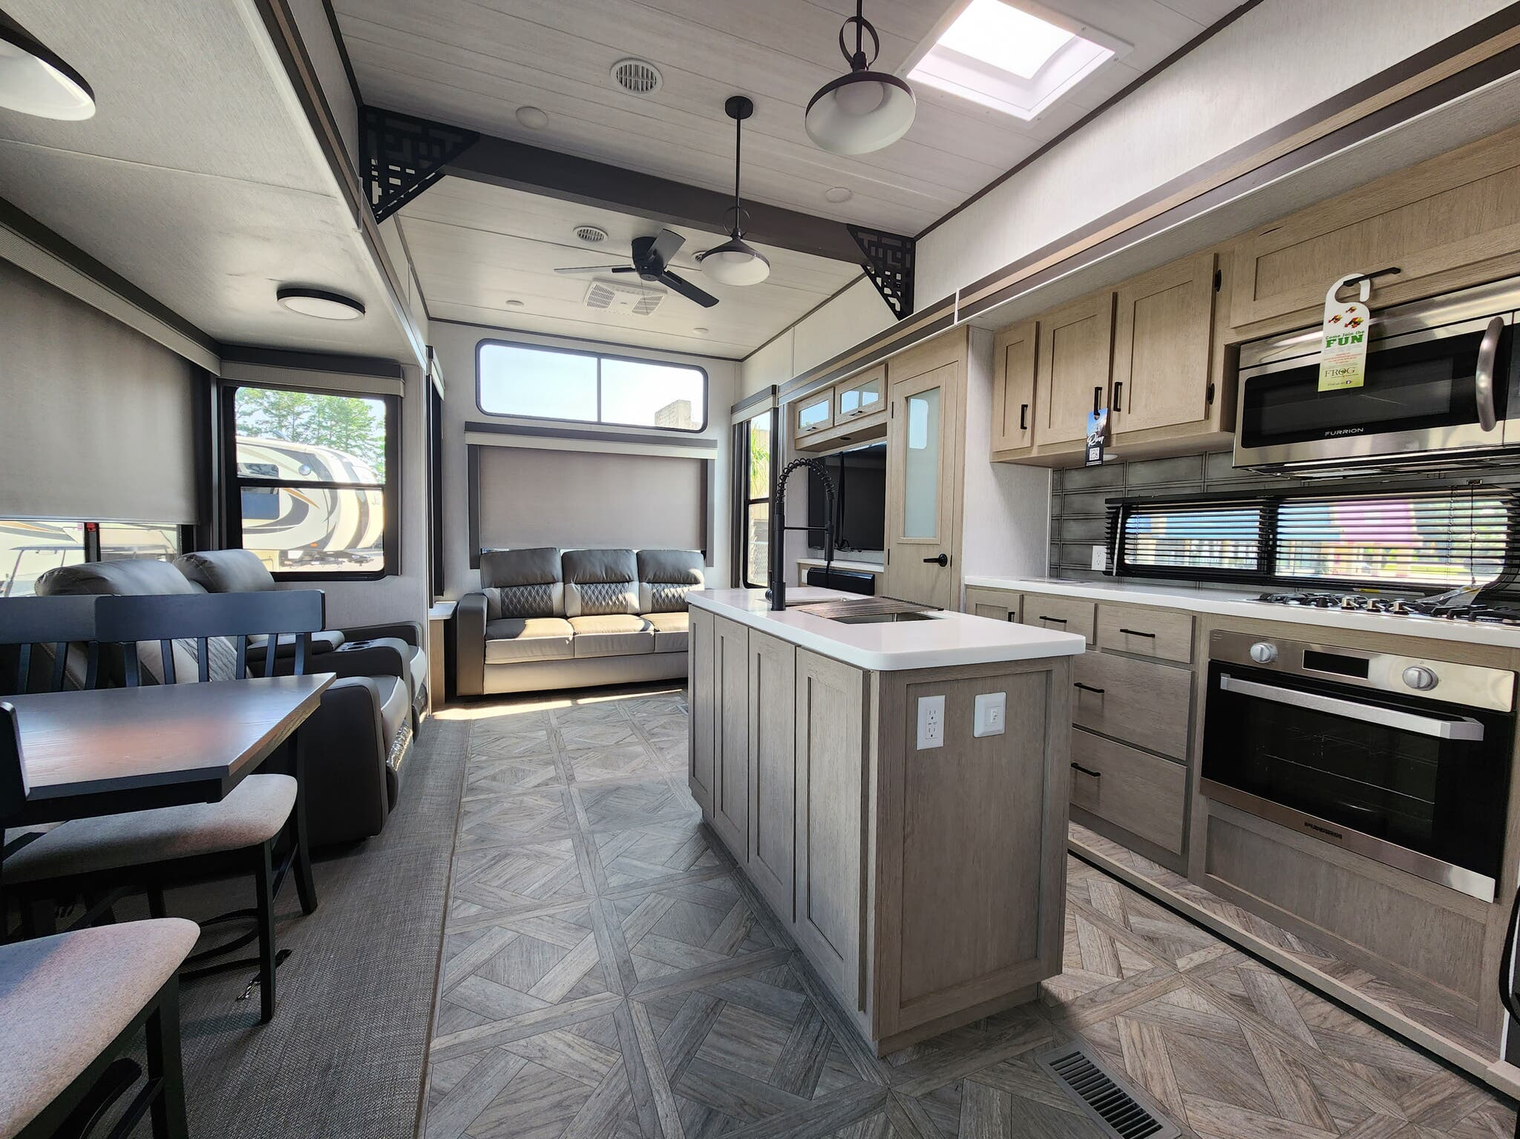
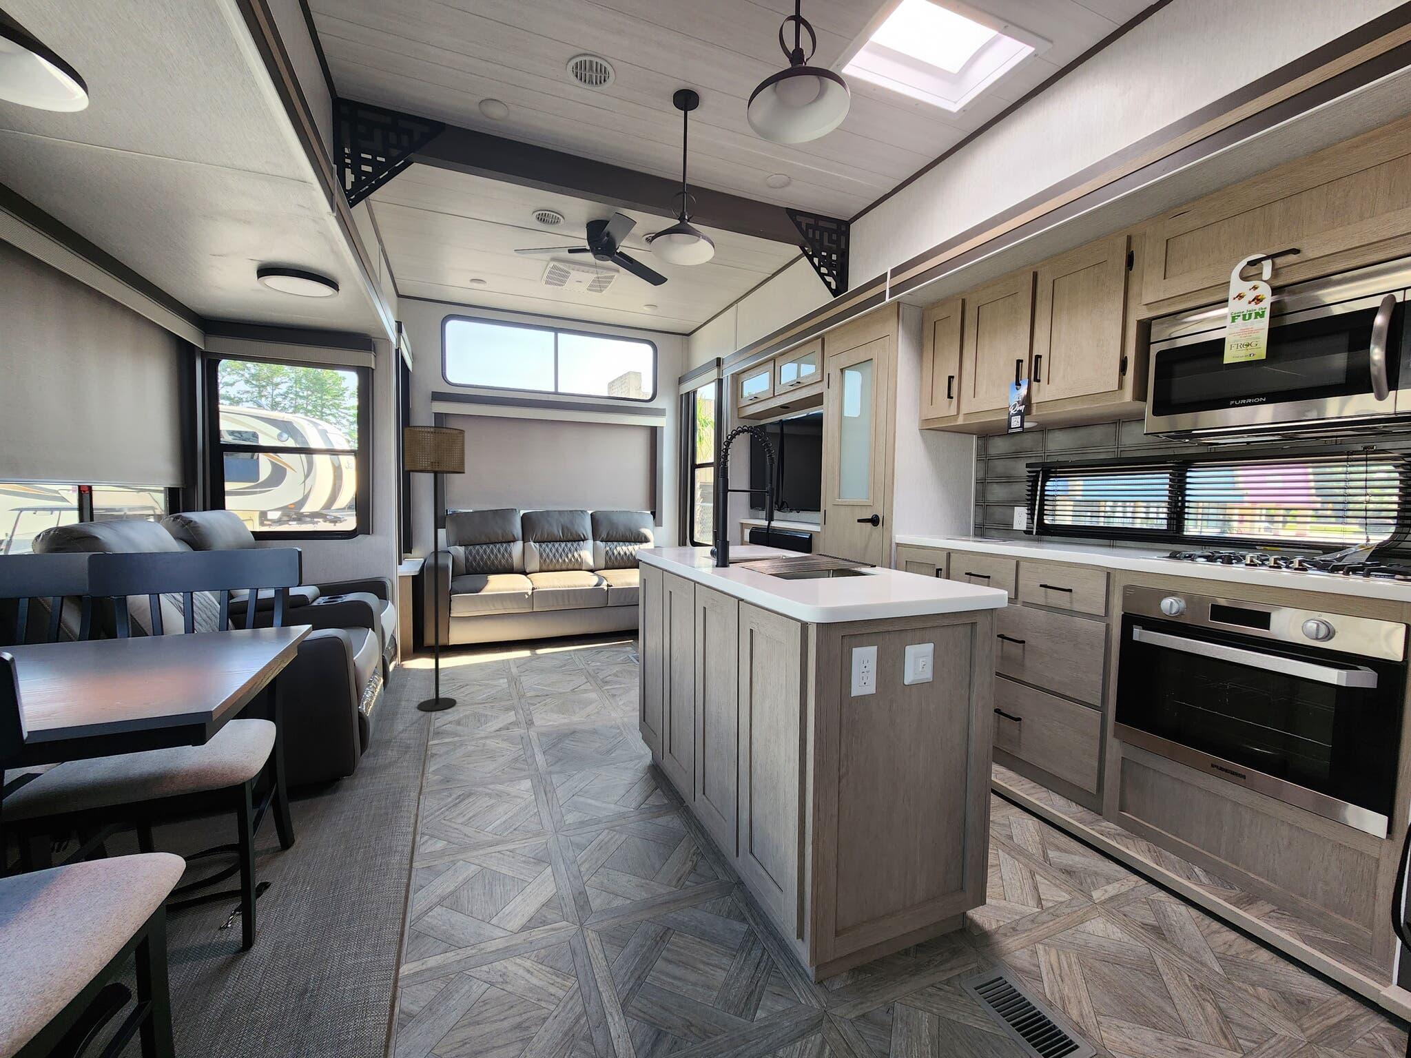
+ floor lamp [403,425,466,712]
